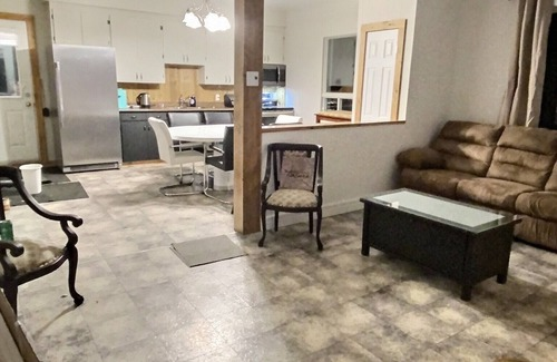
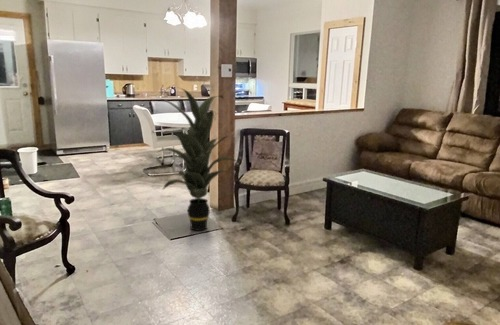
+ indoor plant [155,86,242,232]
